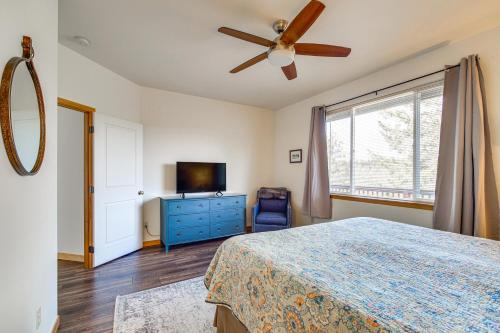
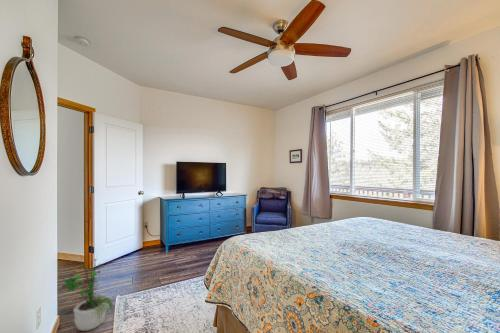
+ potted plant [60,254,116,332]
